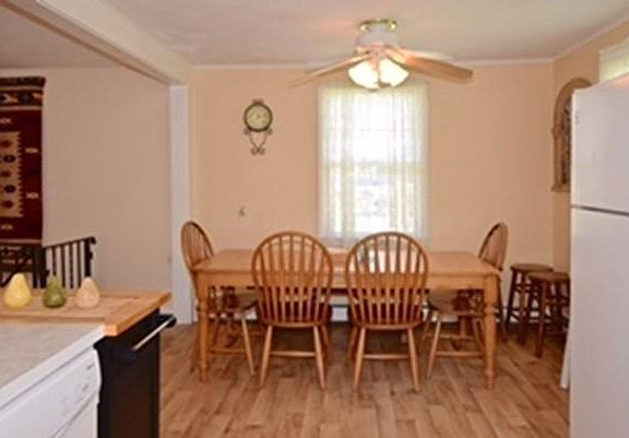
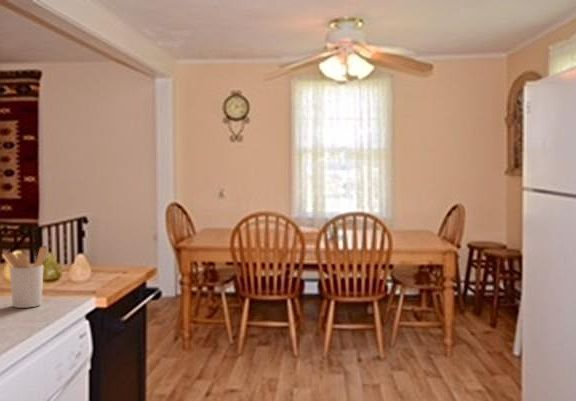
+ utensil holder [1,246,48,309]
